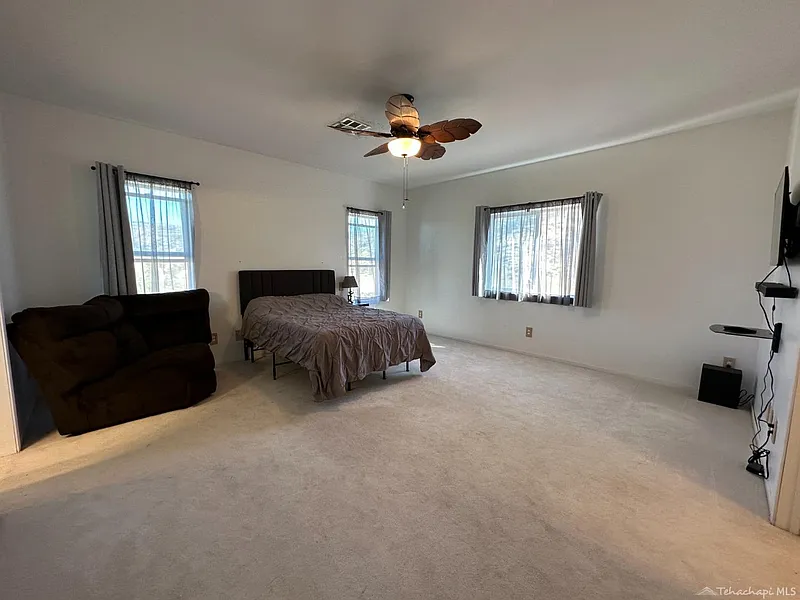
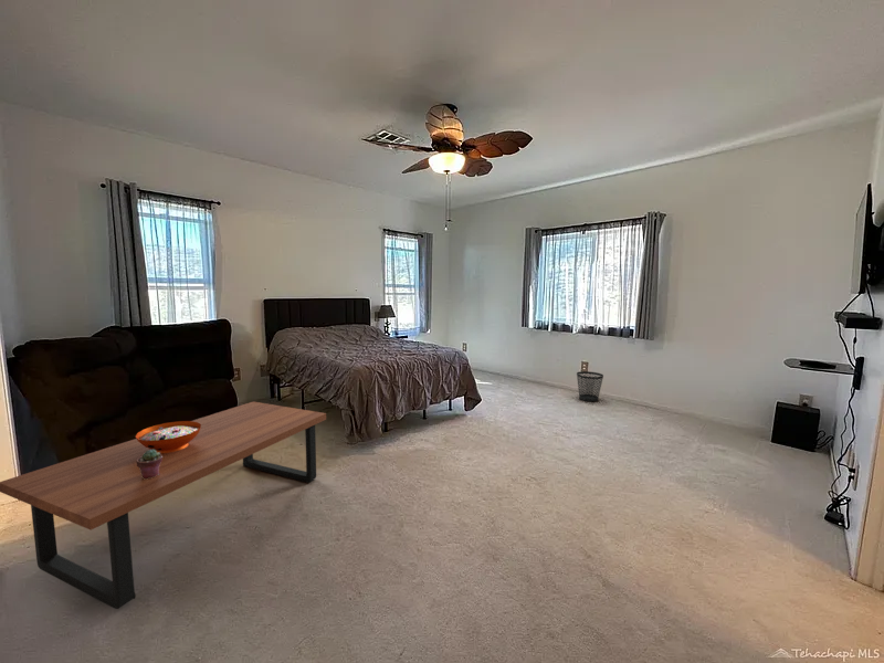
+ coffee table [0,401,327,610]
+ decorative bowl [135,420,201,453]
+ wastebasket [576,370,604,402]
+ potted succulent [137,450,162,480]
